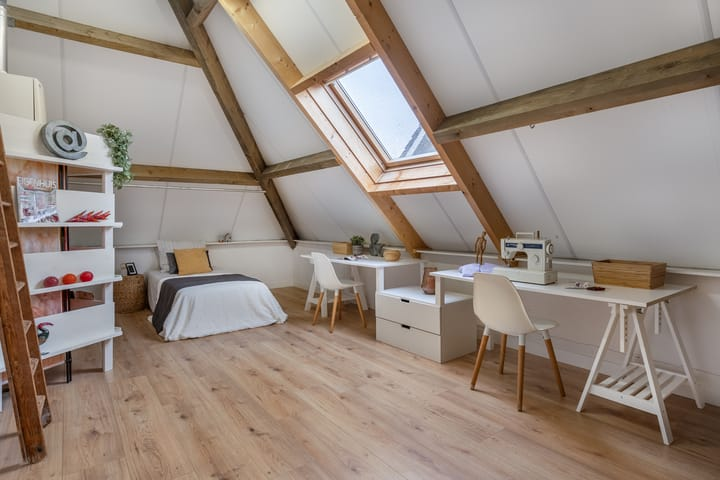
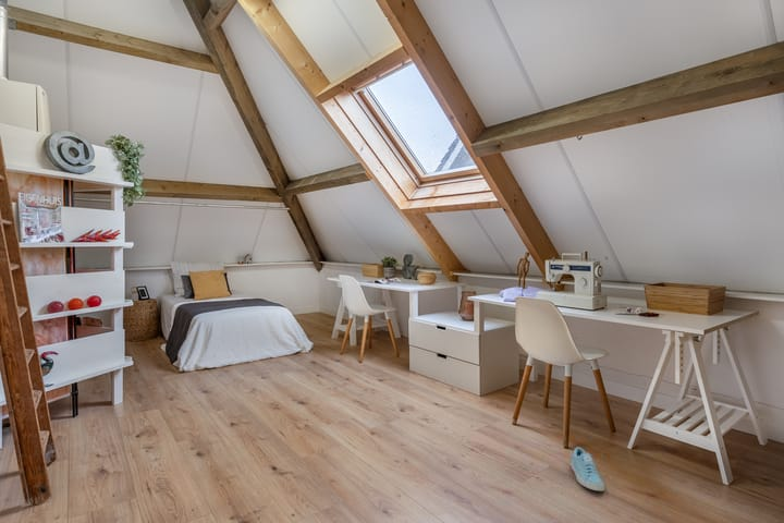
+ sneaker [569,446,605,492]
